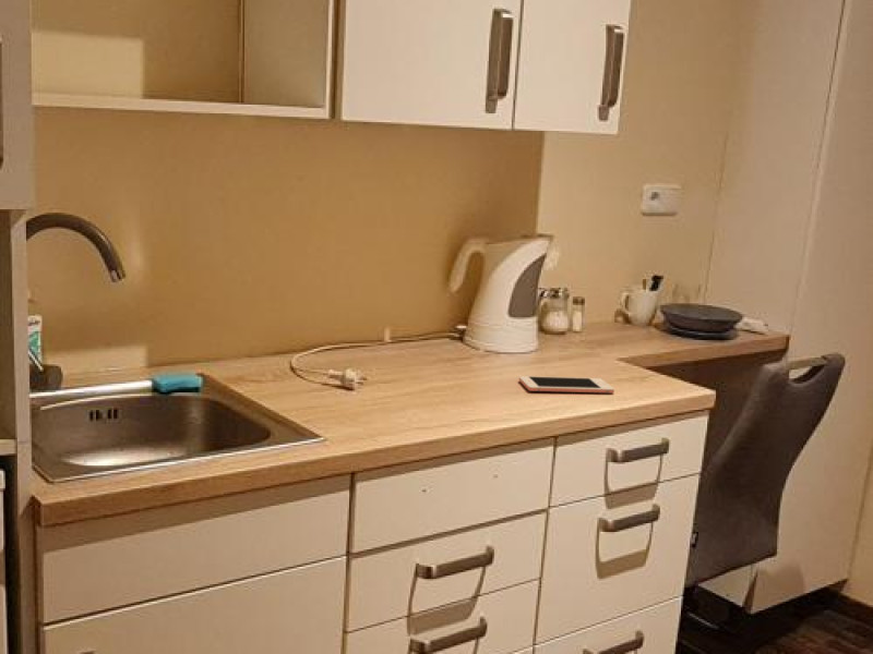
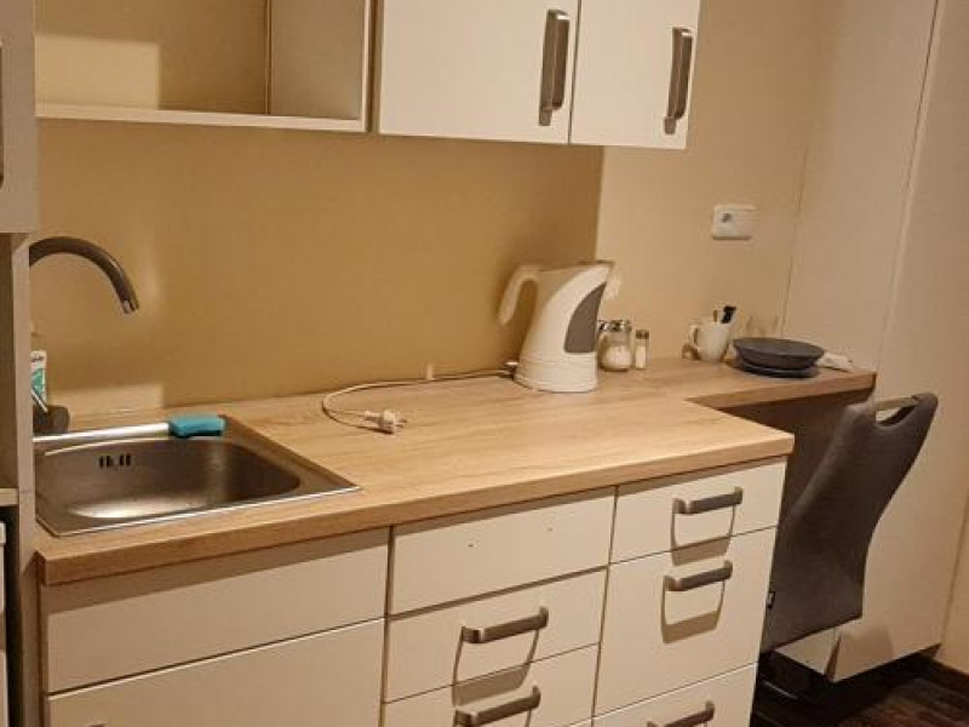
- cell phone [518,375,615,395]
